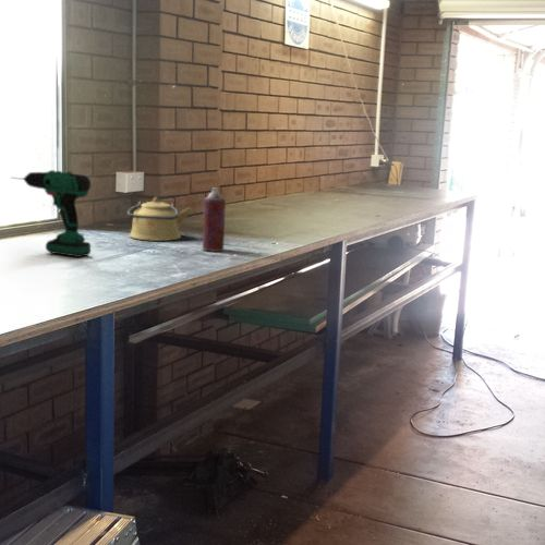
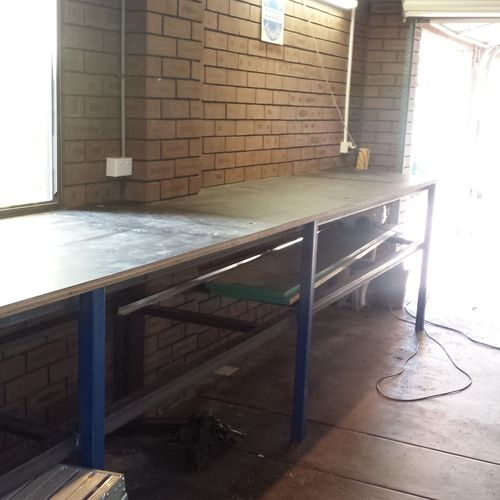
- power drill [11,169,92,258]
- spray can [202,187,227,252]
- kettle [126,196,194,242]
